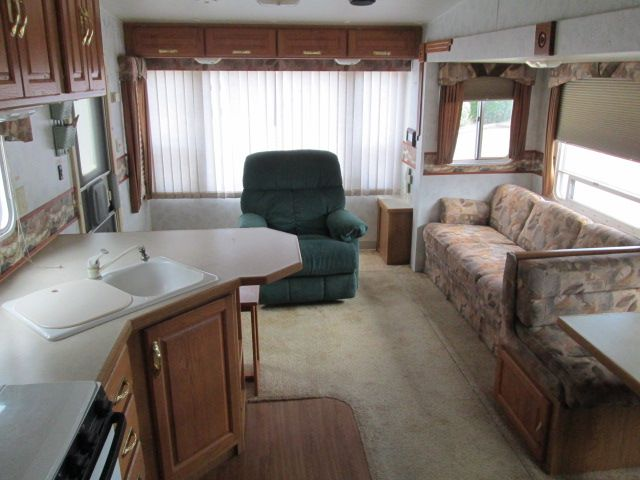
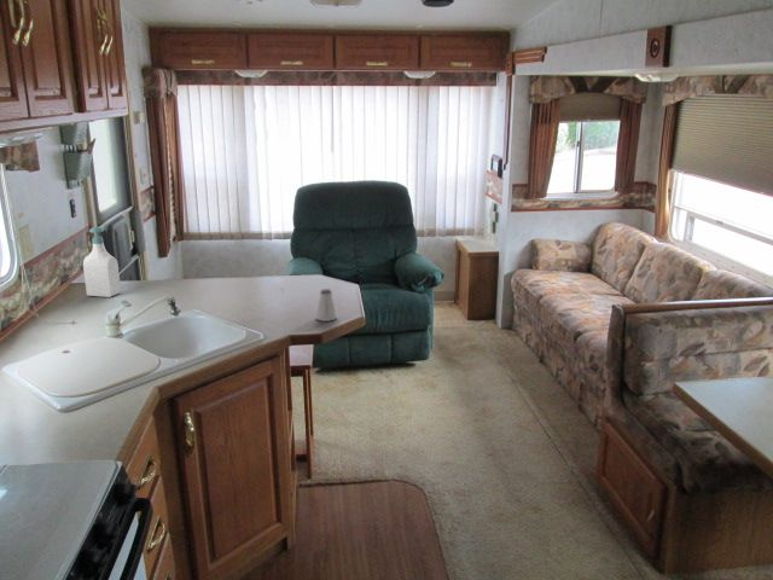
+ saltshaker [315,288,338,323]
+ soap bottle [82,226,122,298]
